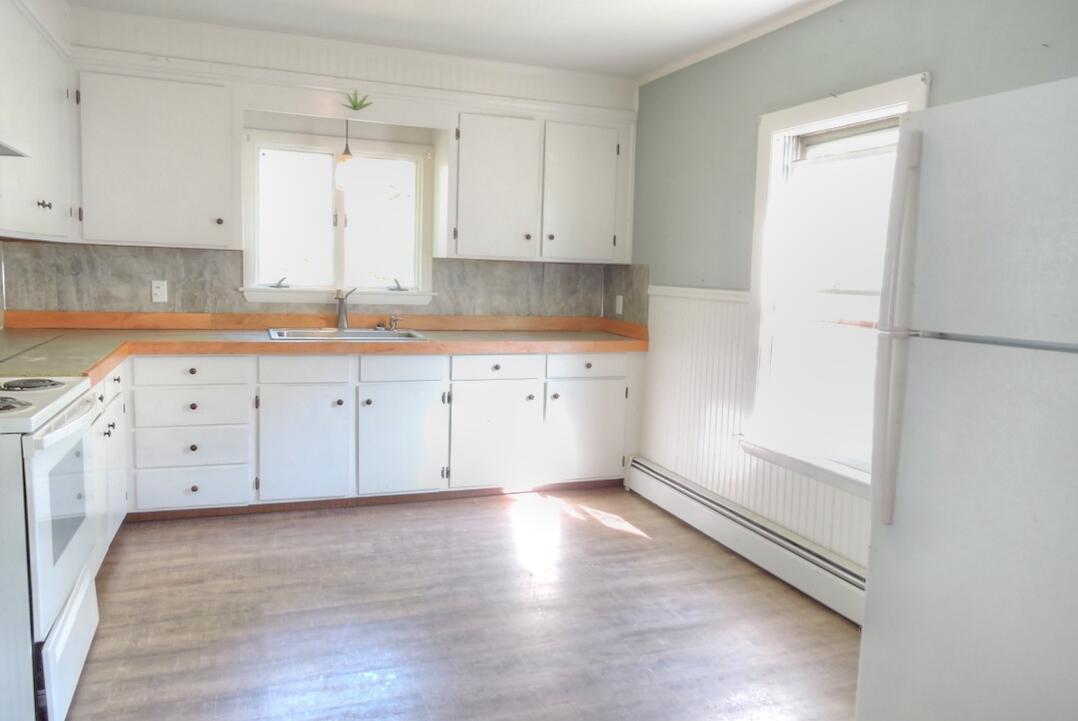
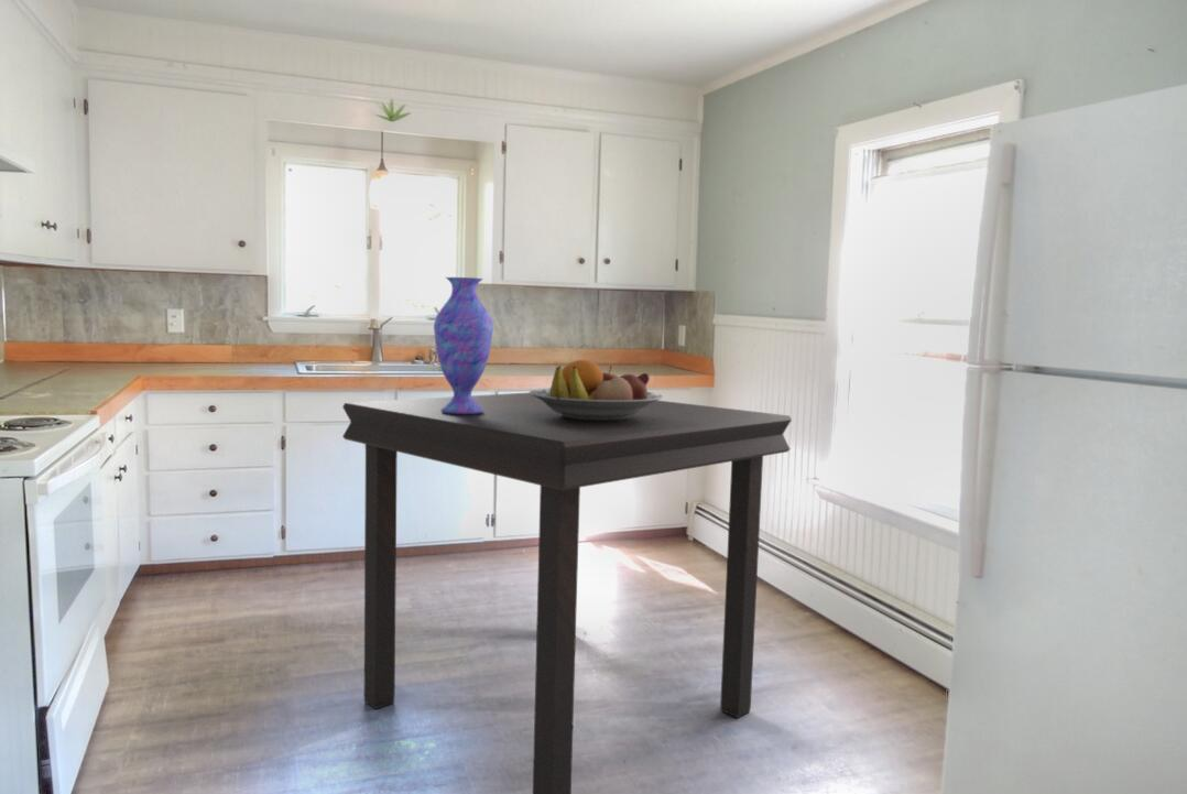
+ vase [433,276,494,414]
+ dining table [341,391,793,794]
+ fruit bowl [529,359,664,421]
